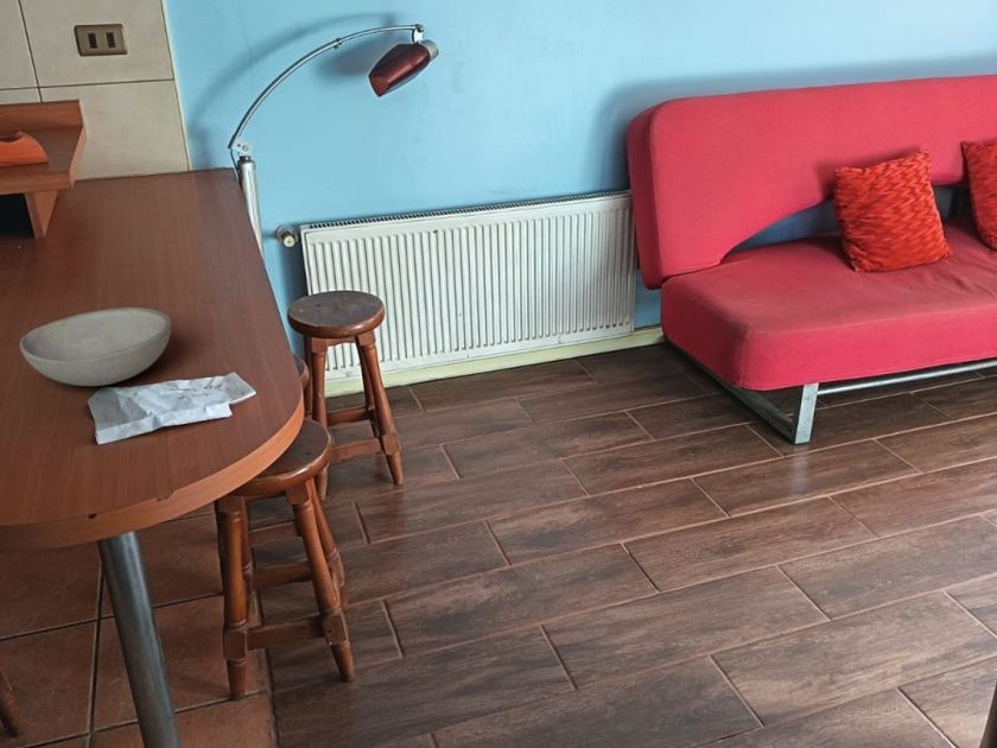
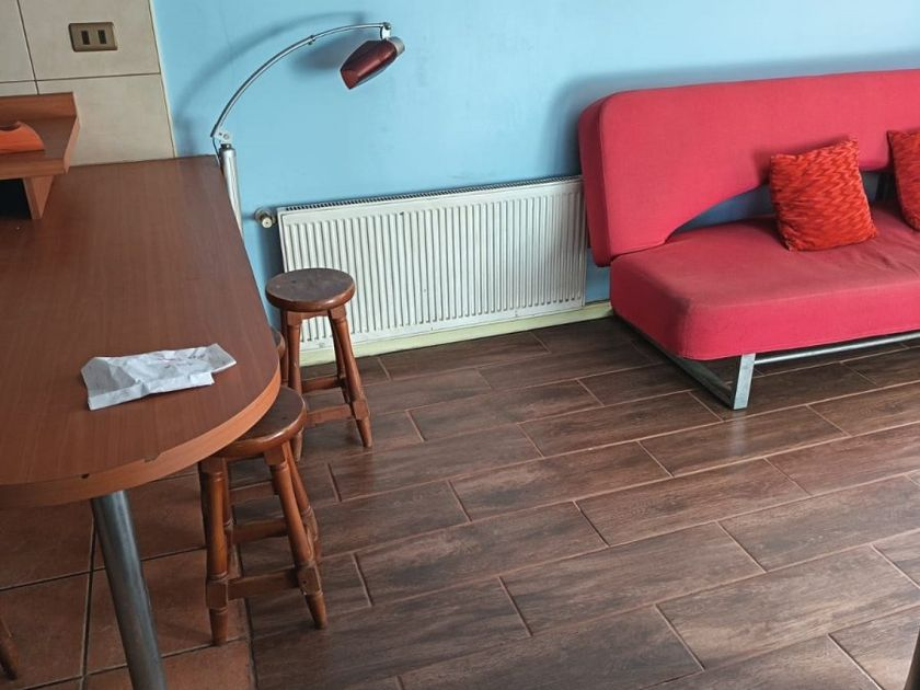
- bowl [19,306,172,387]
